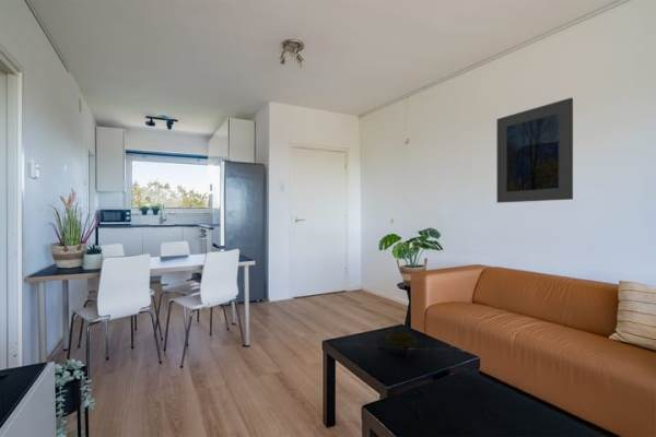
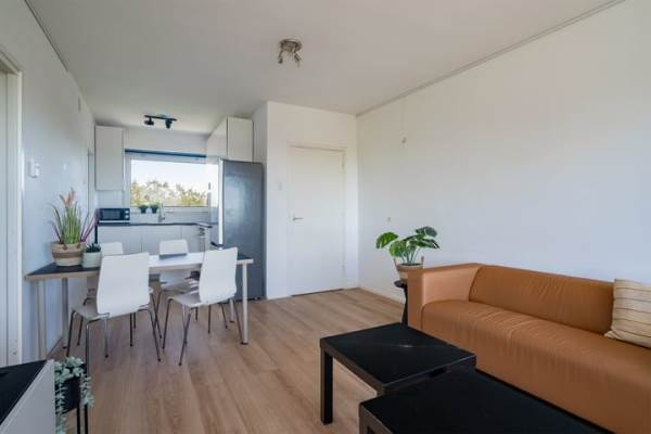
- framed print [495,96,574,204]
- decorative bowl [377,330,419,362]
